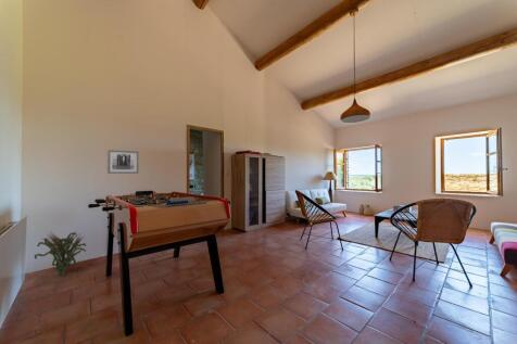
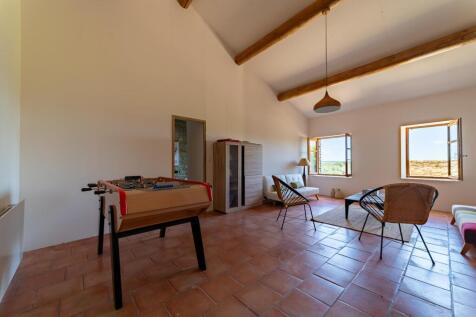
- wall art [106,149,139,175]
- decorative plant [34,231,87,277]
